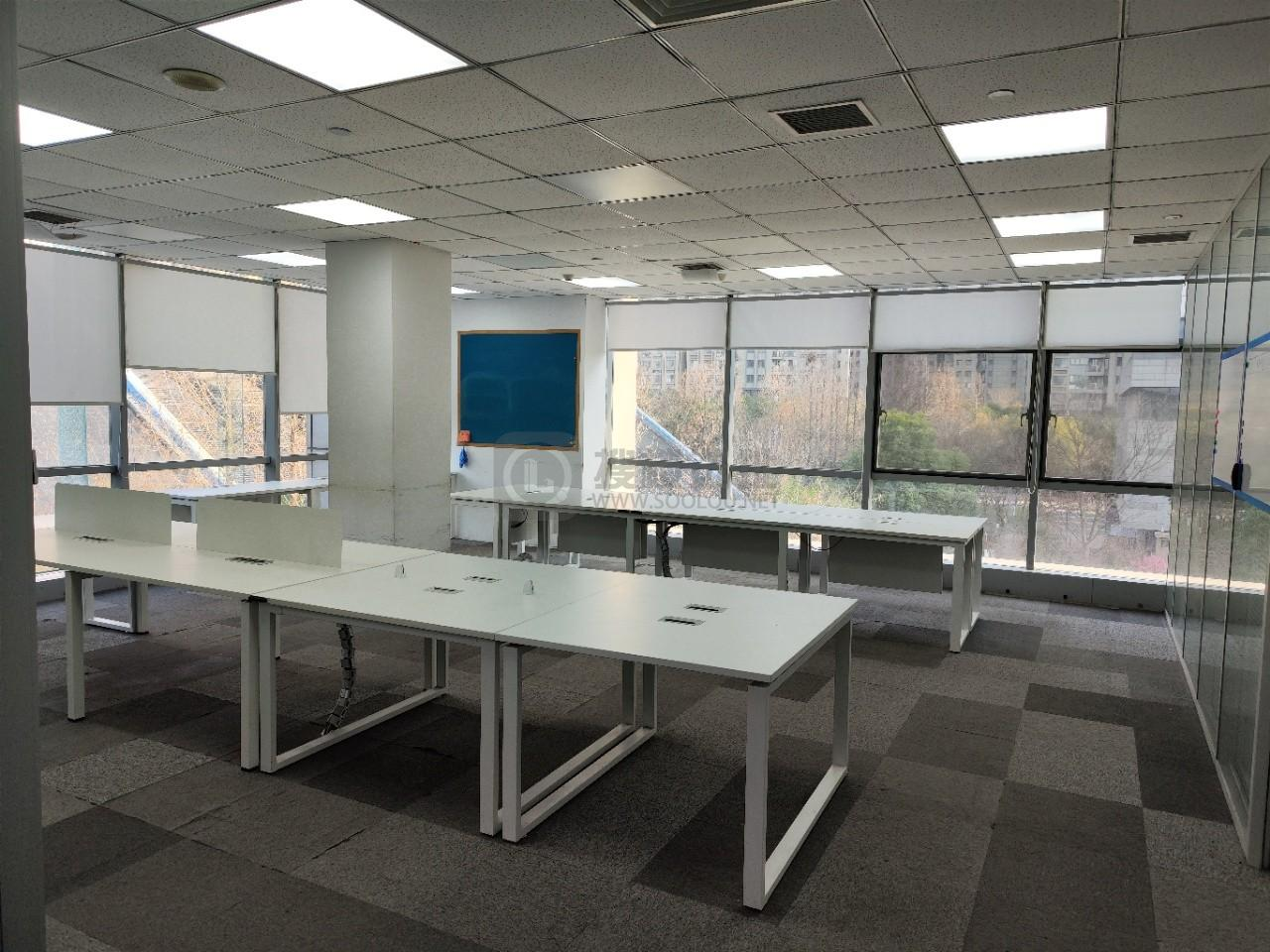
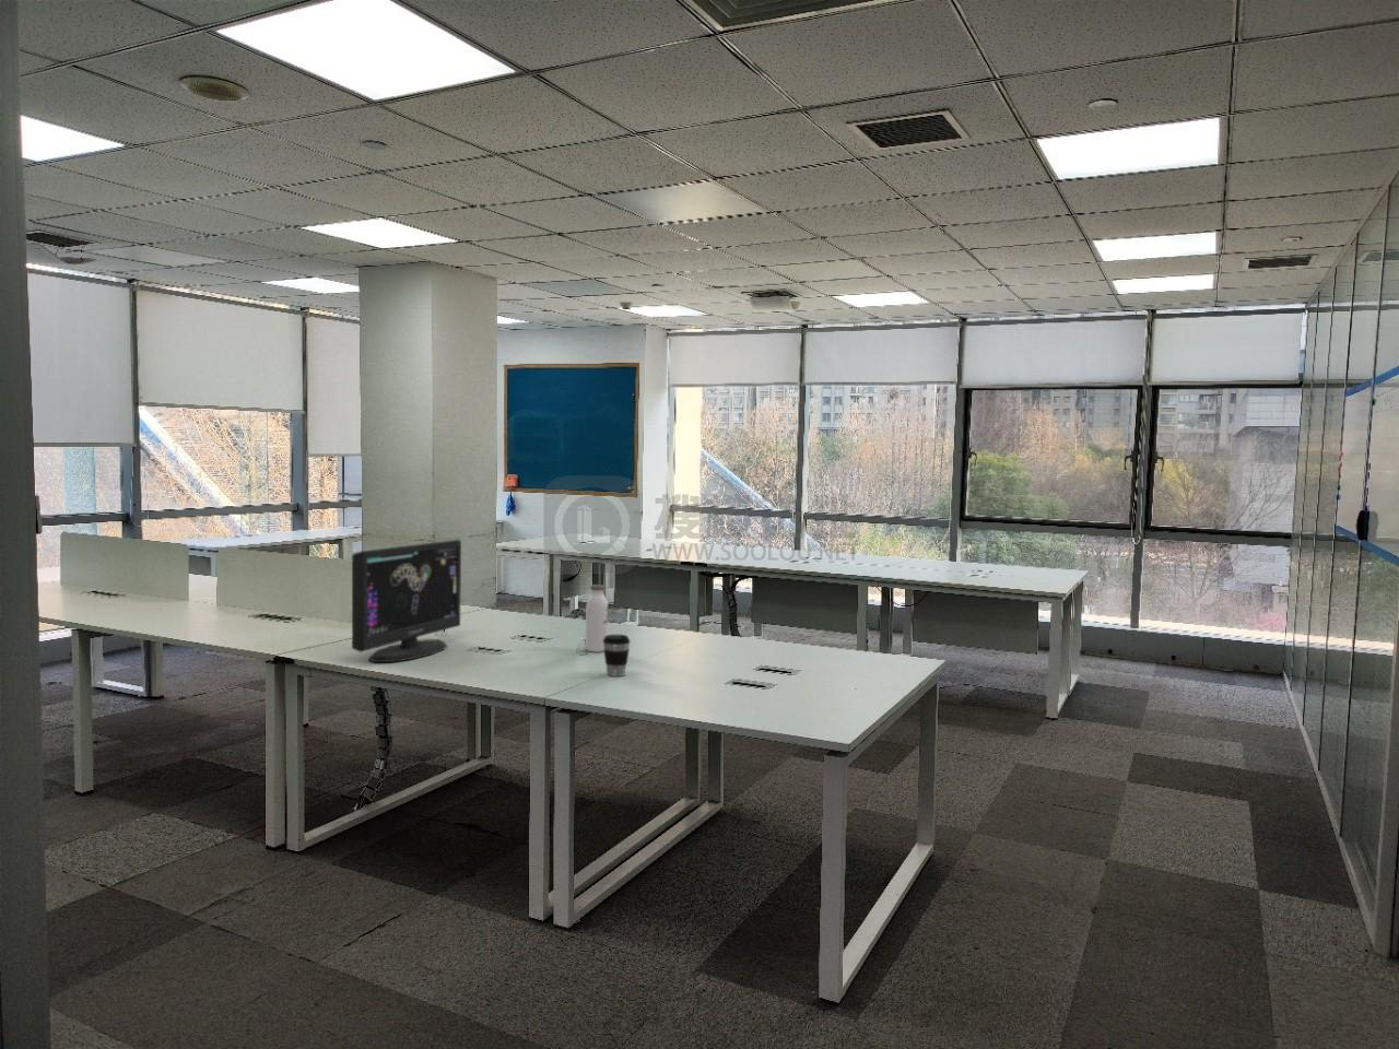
+ computer monitor [350,539,463,663]
+ water bottle [585,584,609,653]
+ coffee cup [604,634,631,678]
